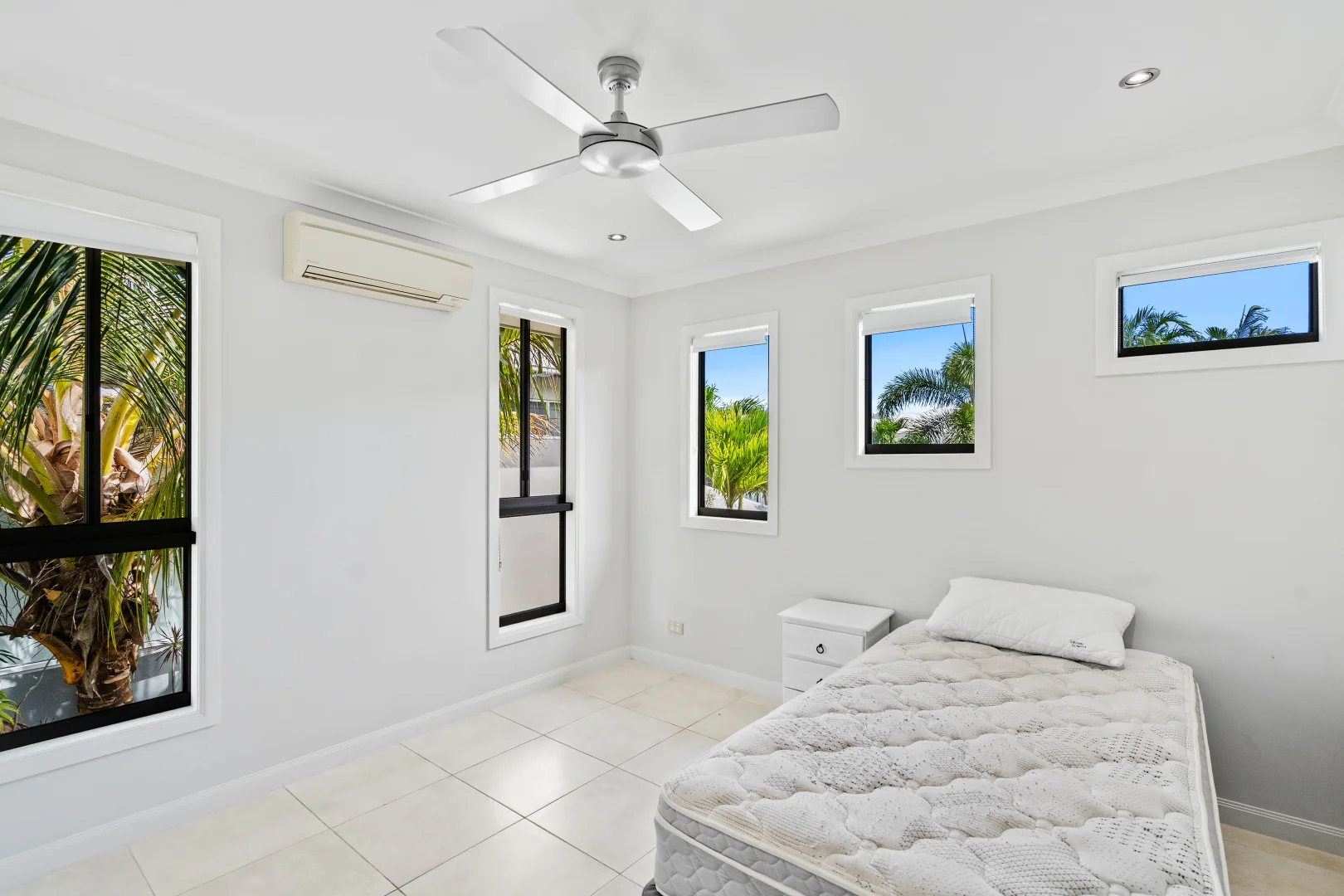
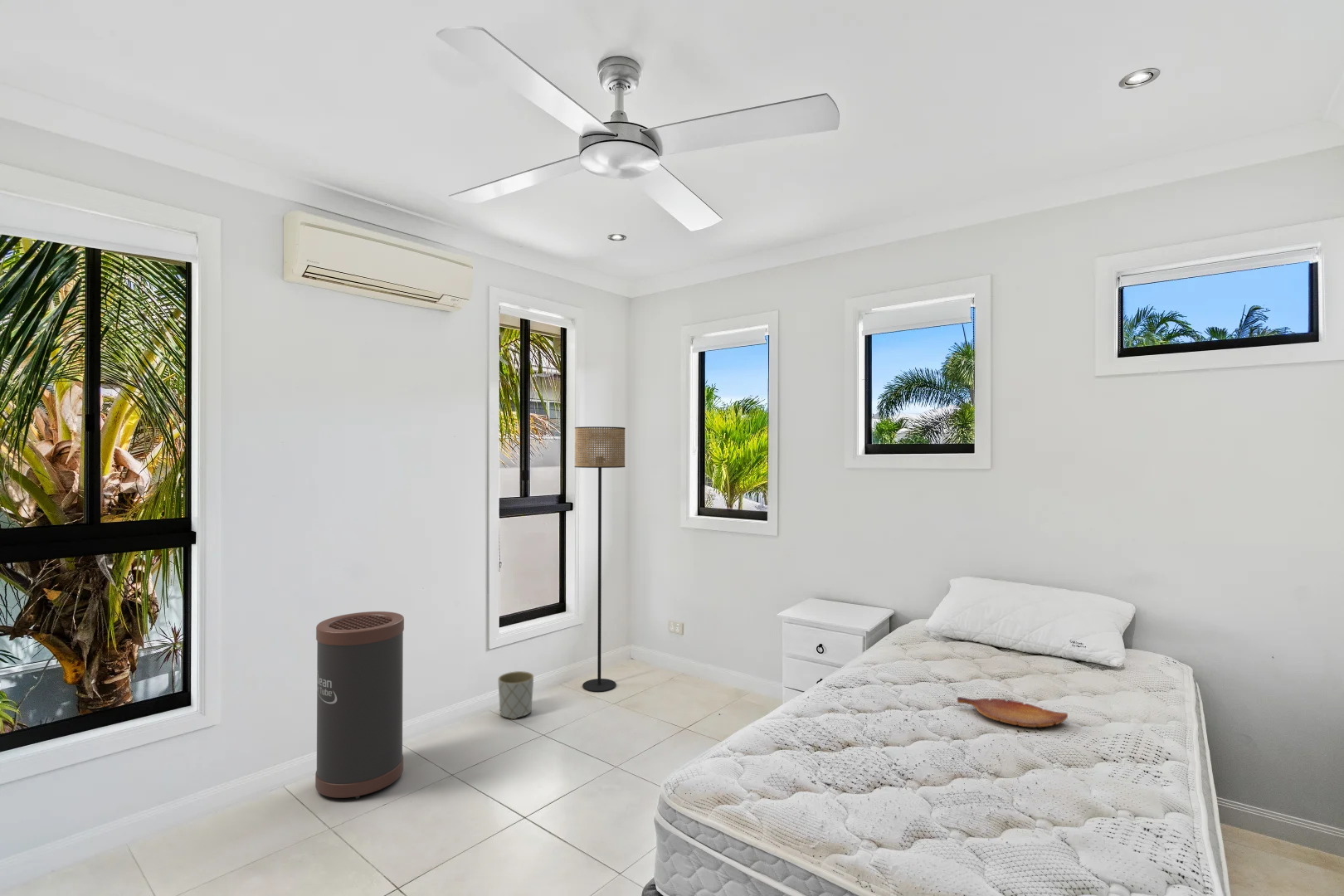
+ serving tray [957,696,1069,728]
+ planter [497,670,534,720]
+ floor lamp [574,426,626,693]
+ trash can [314,611,405,800]
